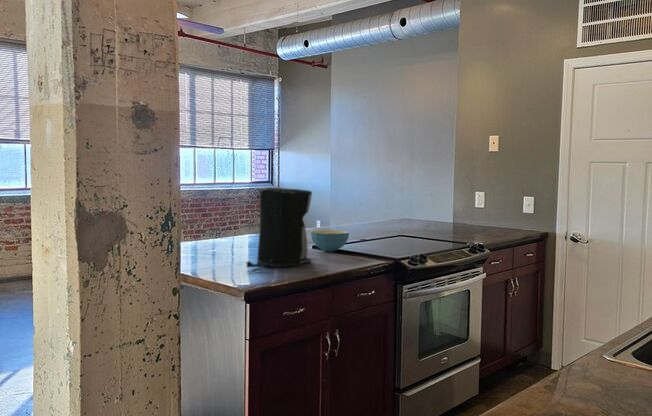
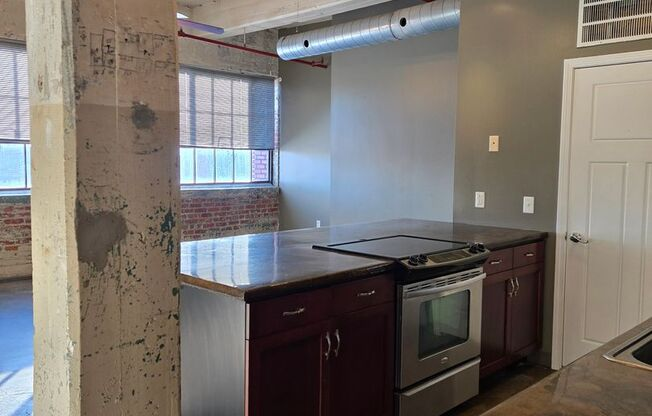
- cereal bowl [310,229,350,252]
- coffee maker [245,187,313,268]
